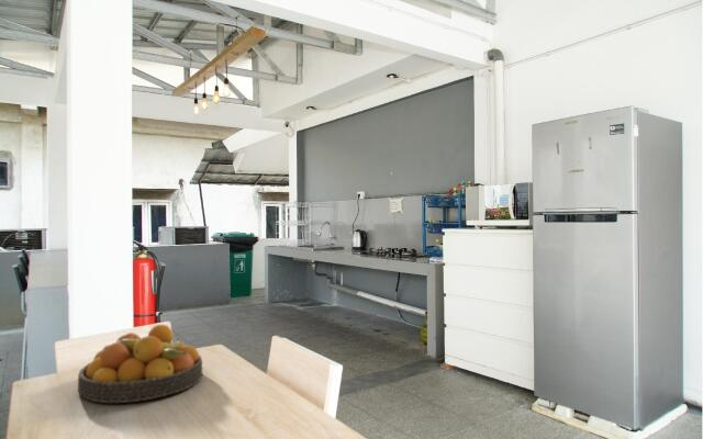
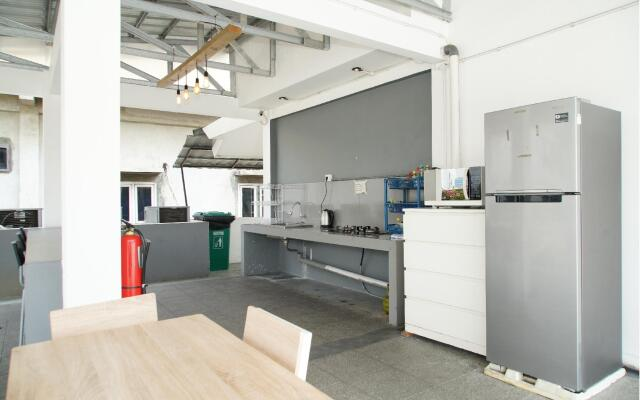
- fruit bowl [77,324,203,404]
